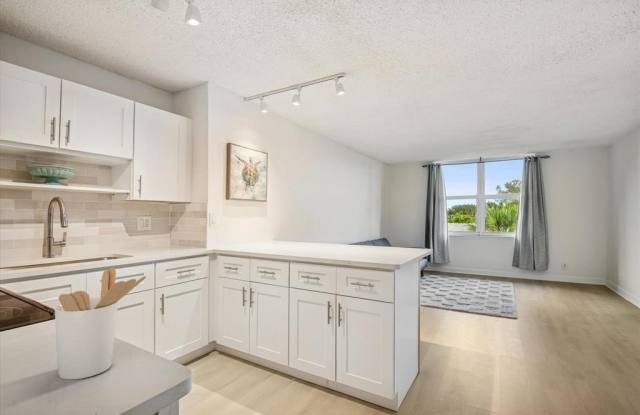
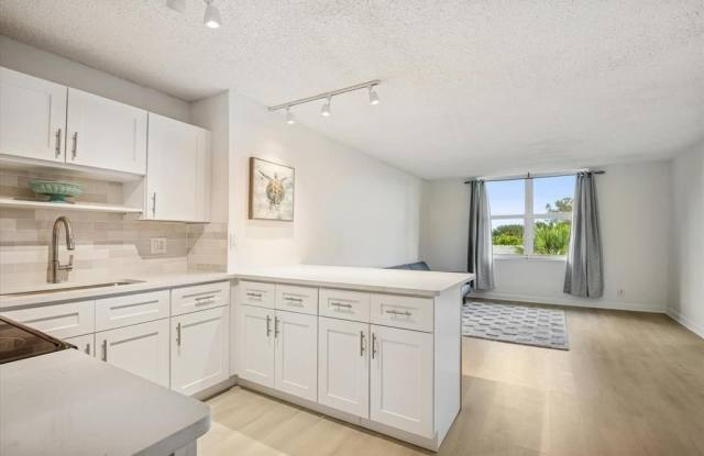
- utensil holder [54,267,147,381]
